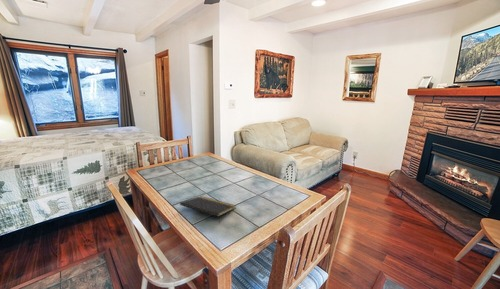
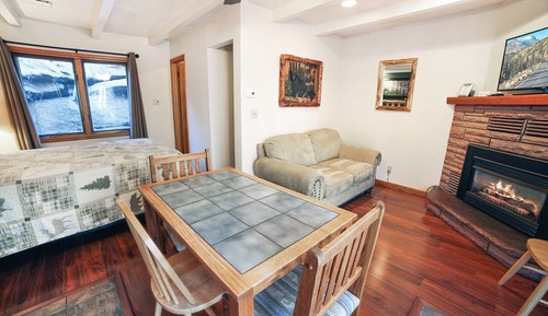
- notepad [179,195,237,224]
